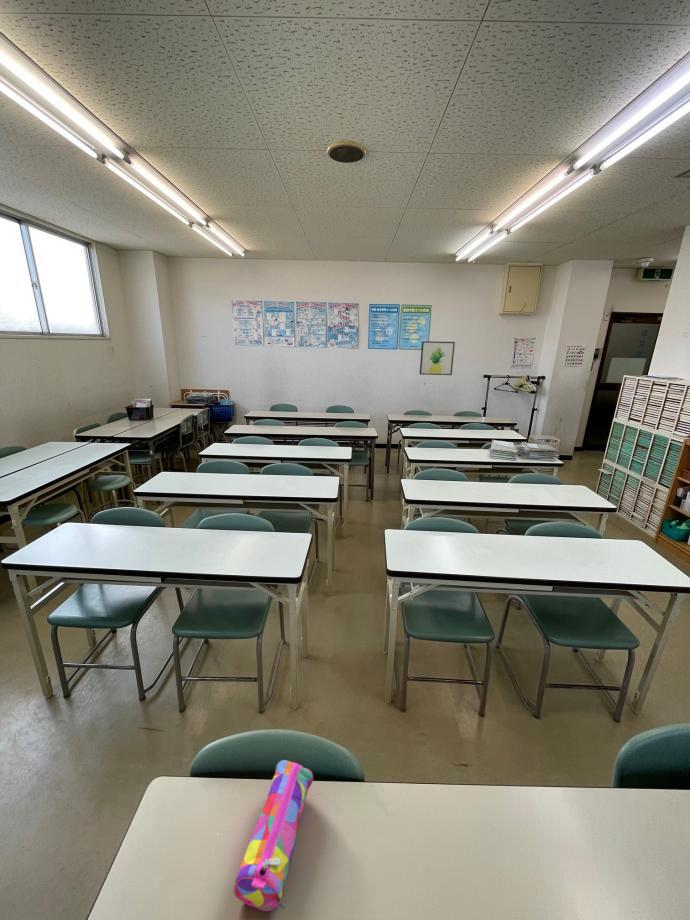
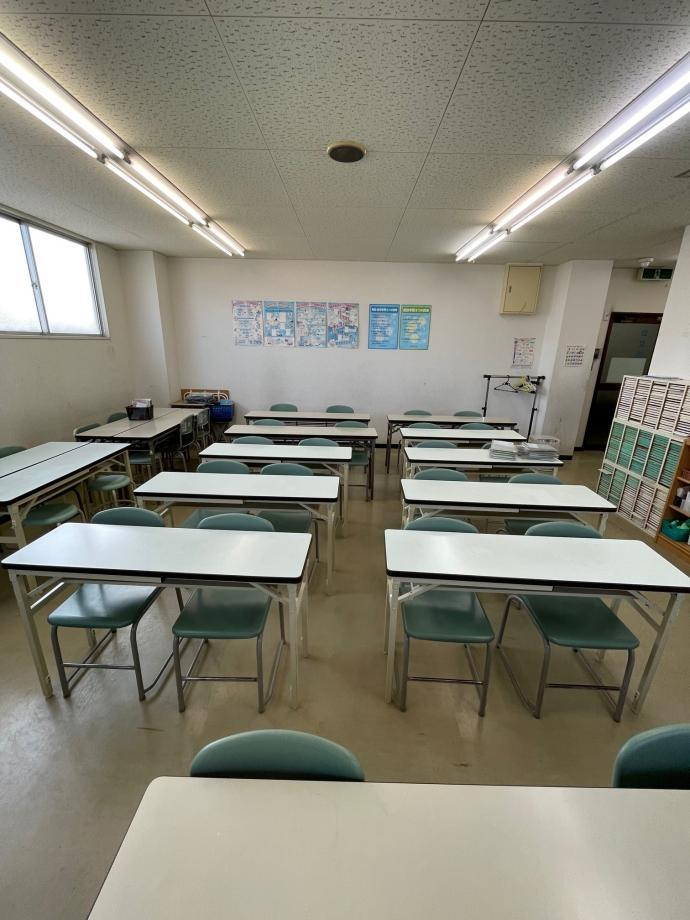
- wall art [419,340,456,376]
- pencil case [233,759,314,912]
